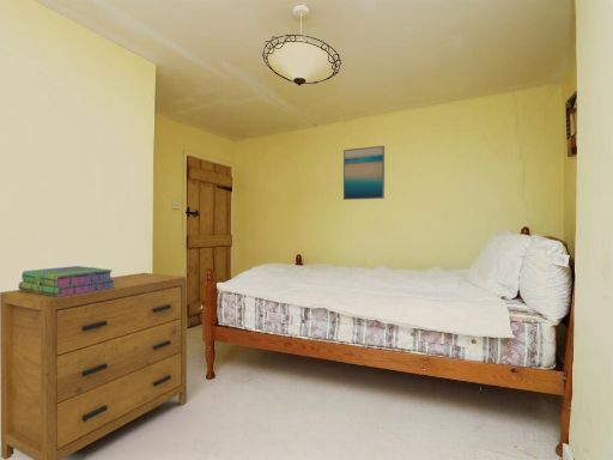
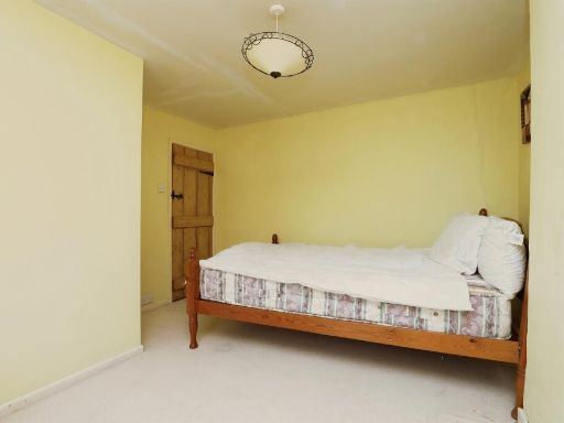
- stack of books [17,265,115,297]
- dresser [0,272,188,460]
- wall art [342,145,386,201]
